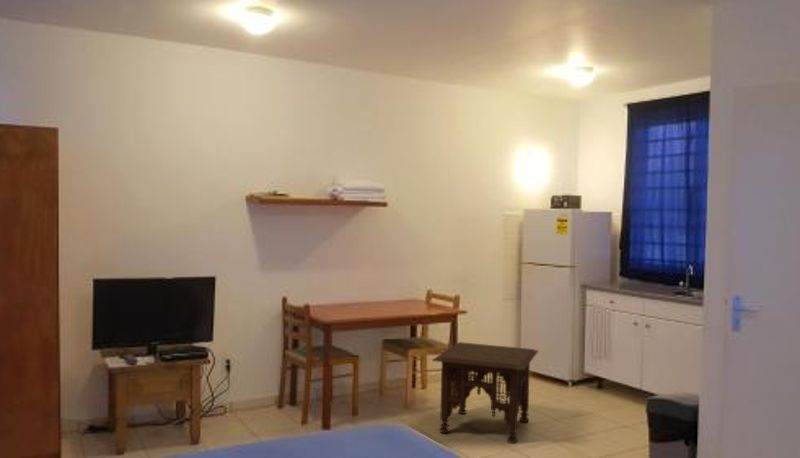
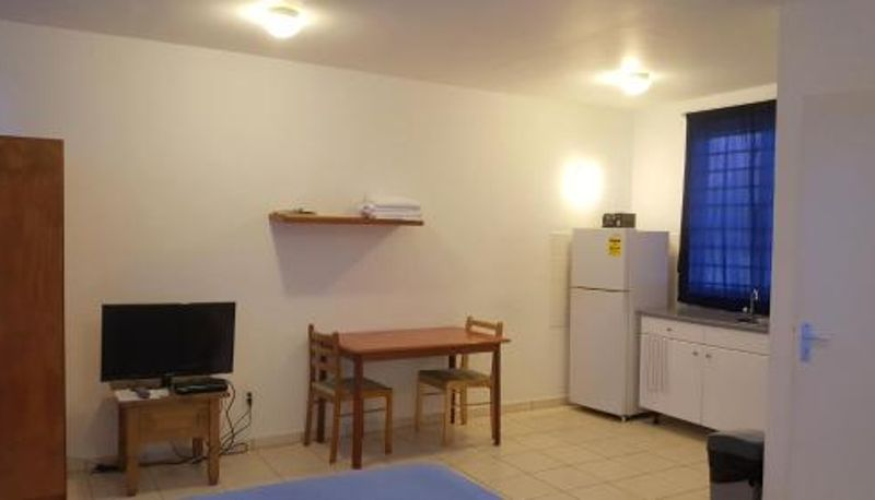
- side table [431,341,539,444]
